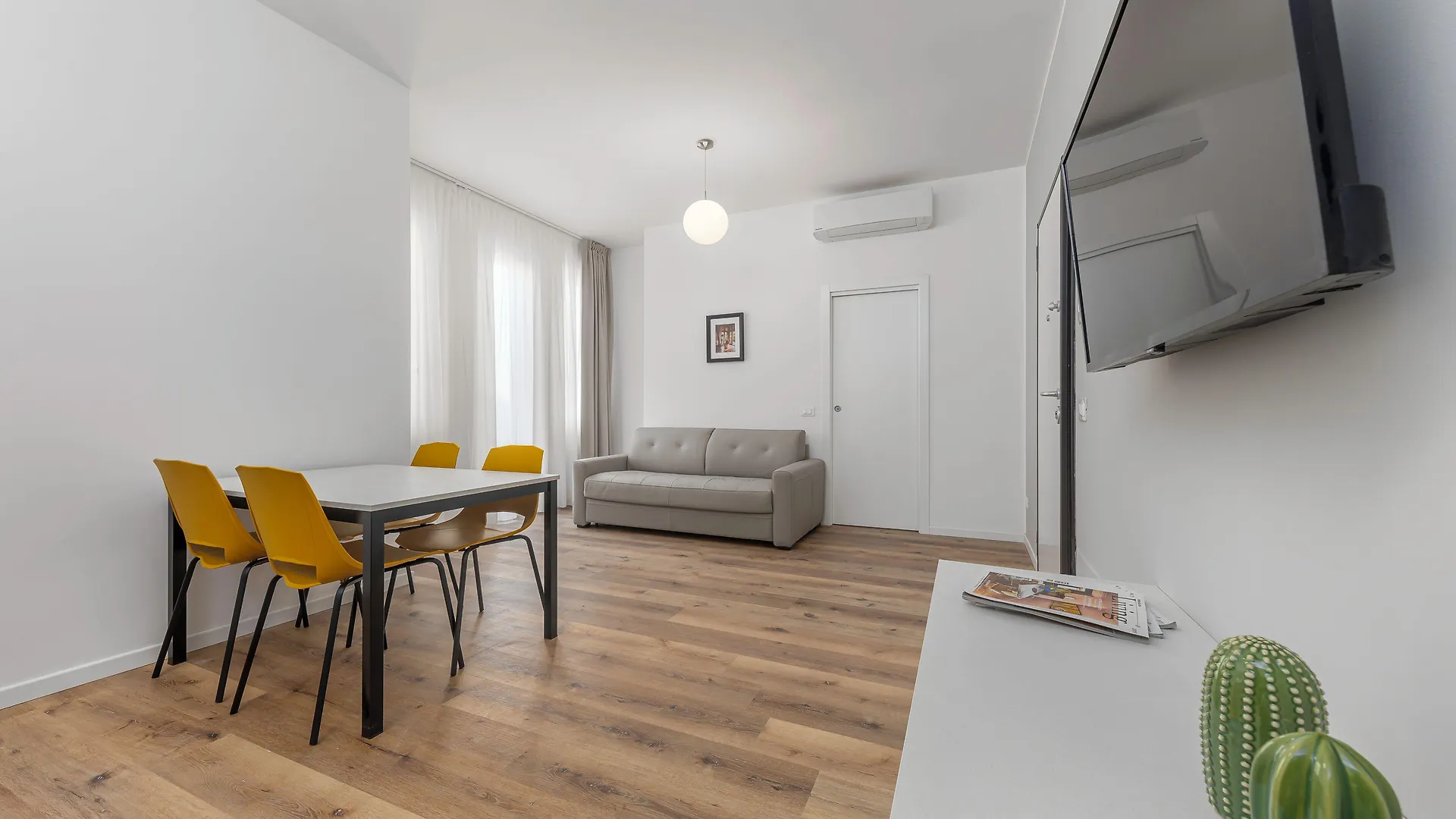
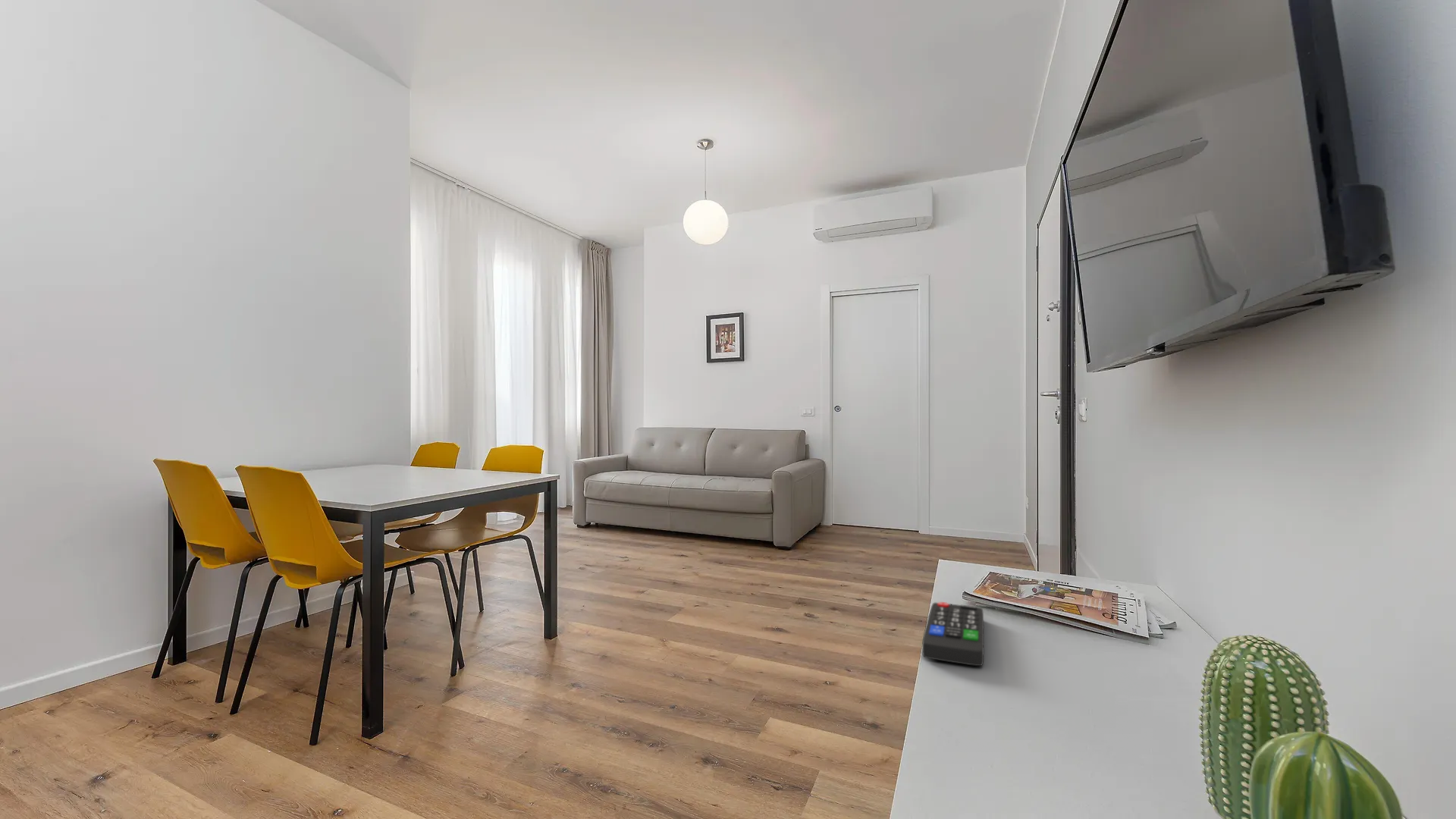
+ remote control [921,601,984,667]
